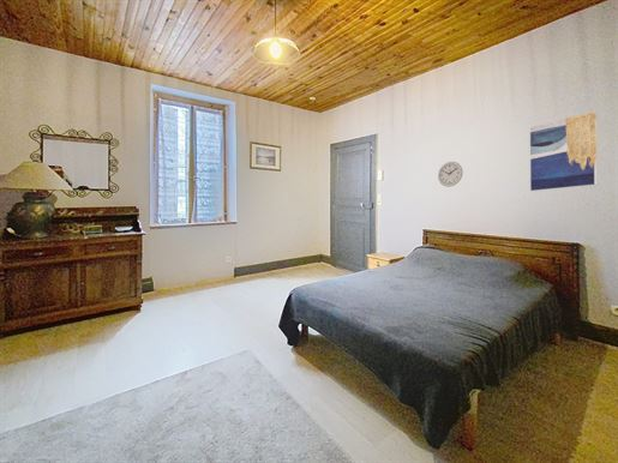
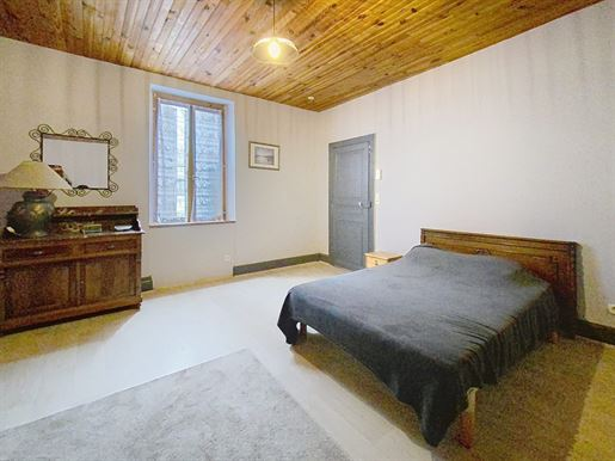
- wall art [529,110,598,192]
- wall clock [437,161,464,188]
